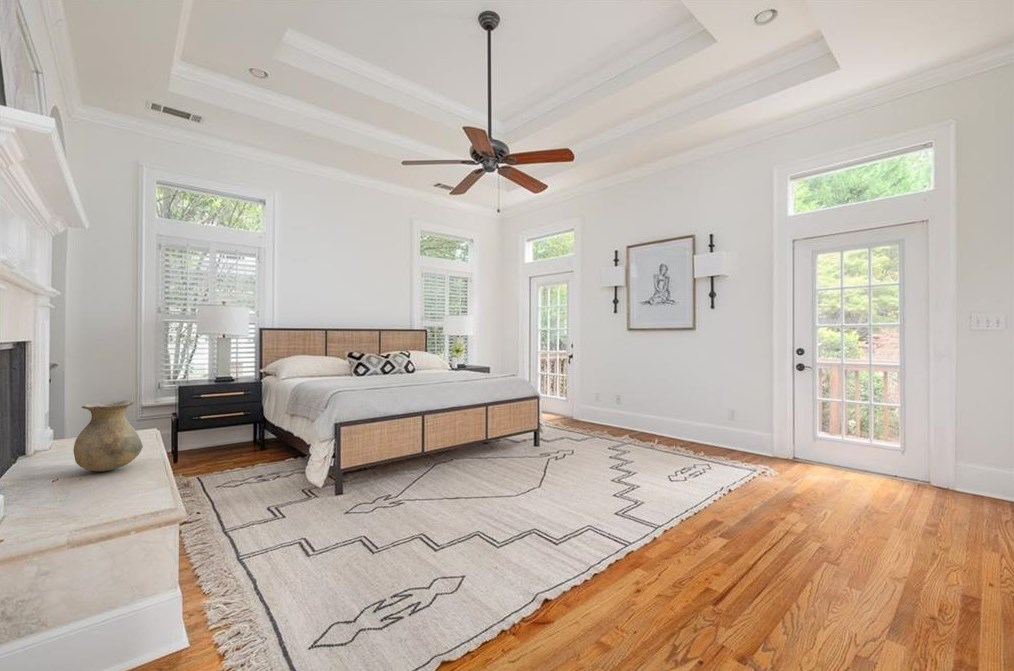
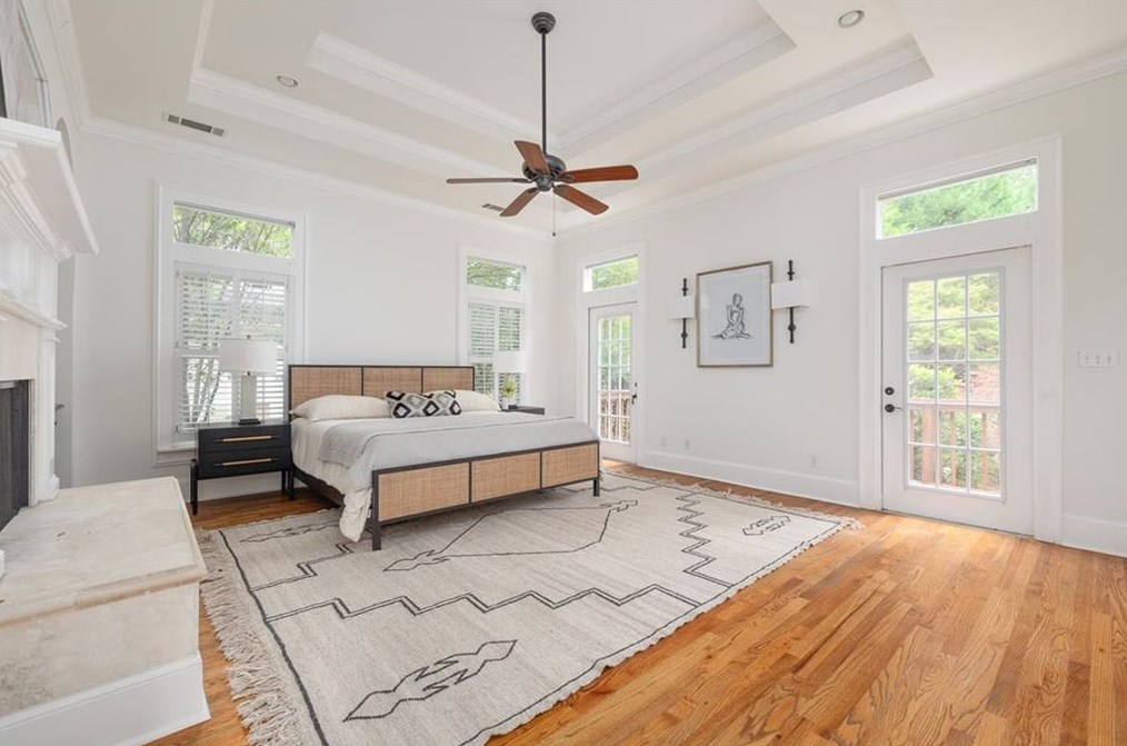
- vase [73,399,144,472]
